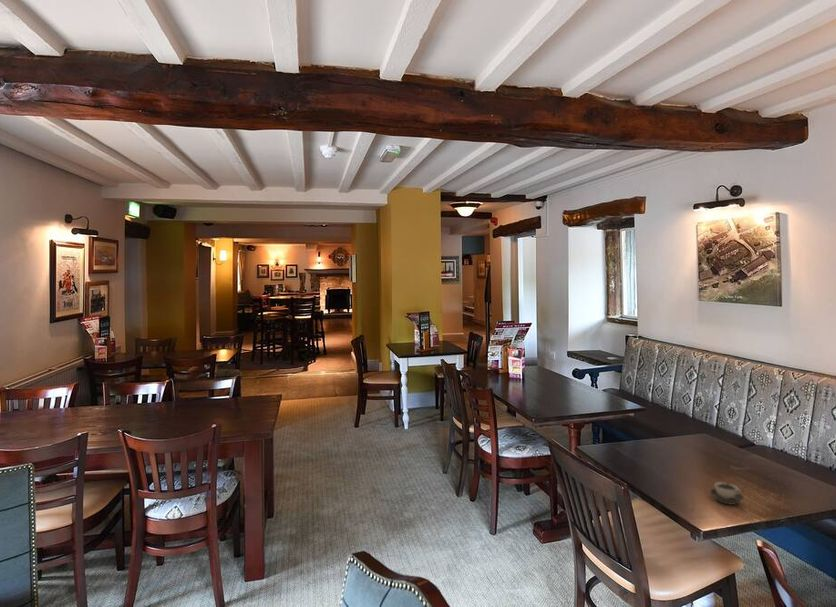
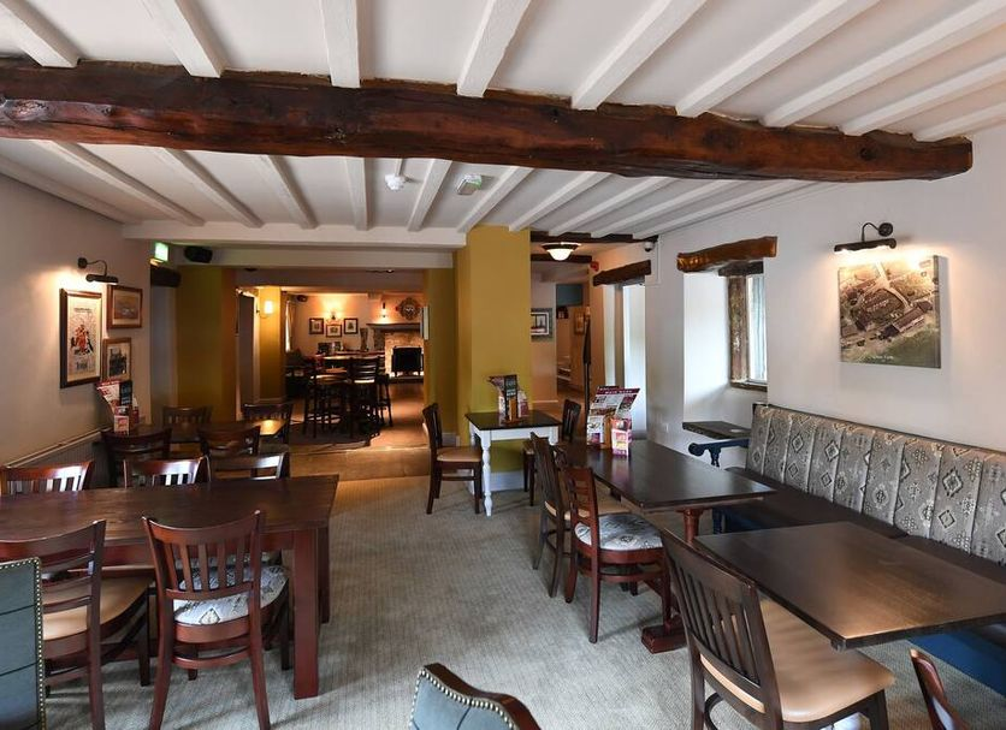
- cup [709,481,745,506]
